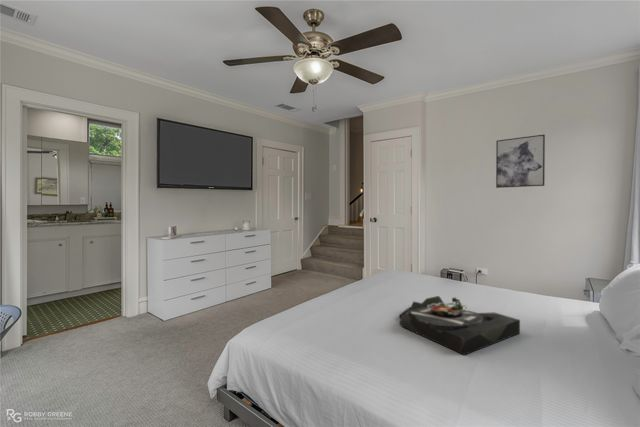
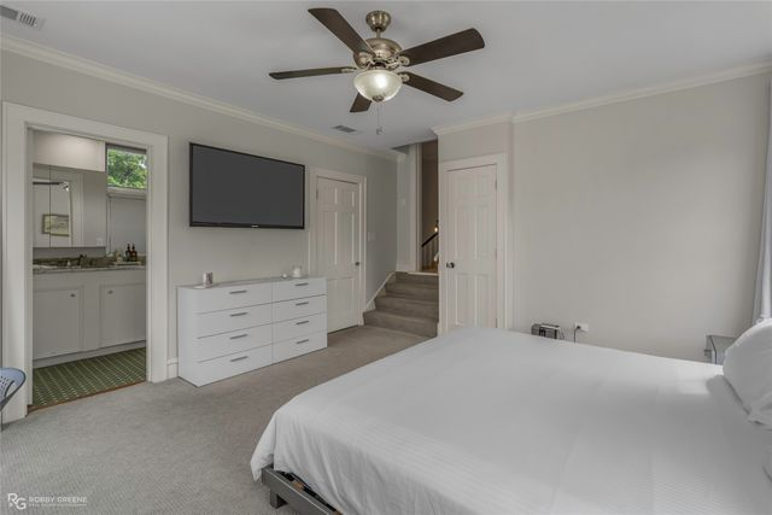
- wall art [495,133,546,189]
- serving tray [398,295,521,356]
